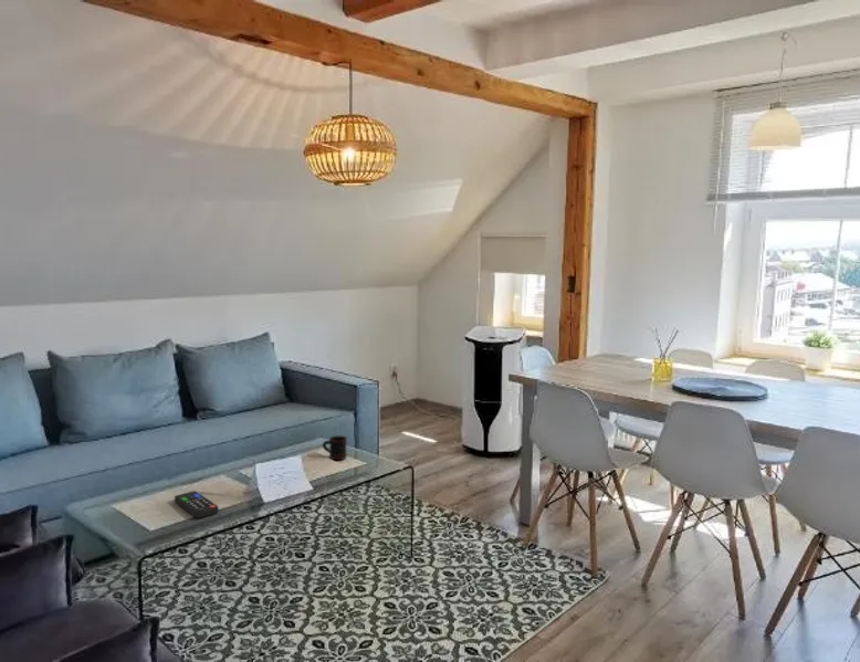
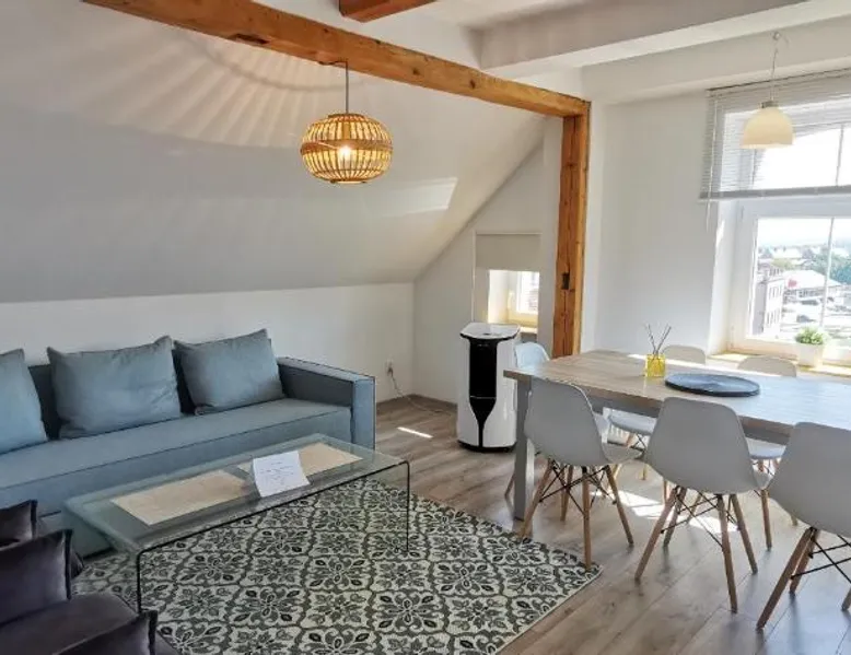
- mug [322,435,348,461]
- remote control [174,491,219,519]
